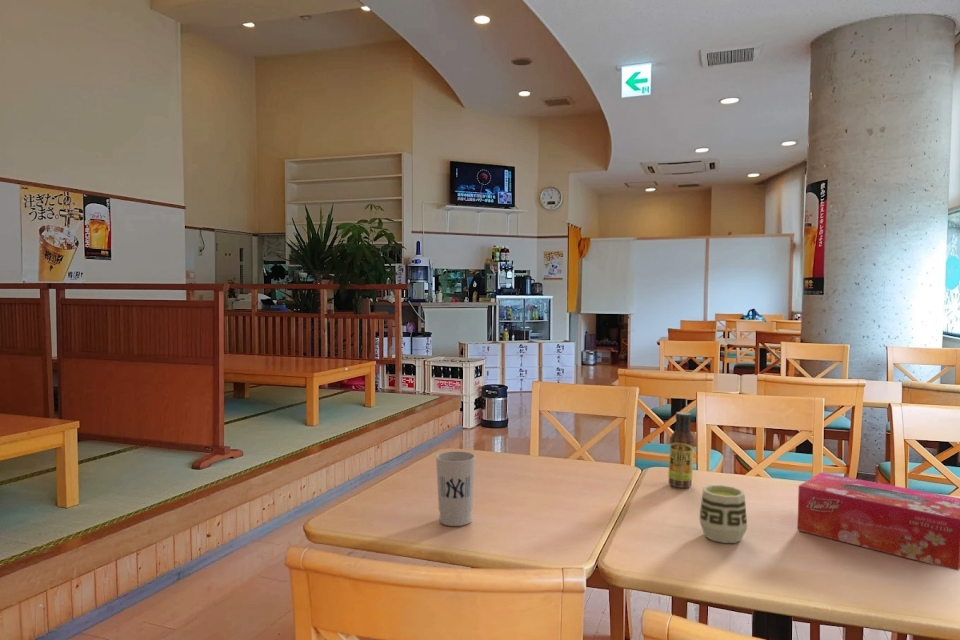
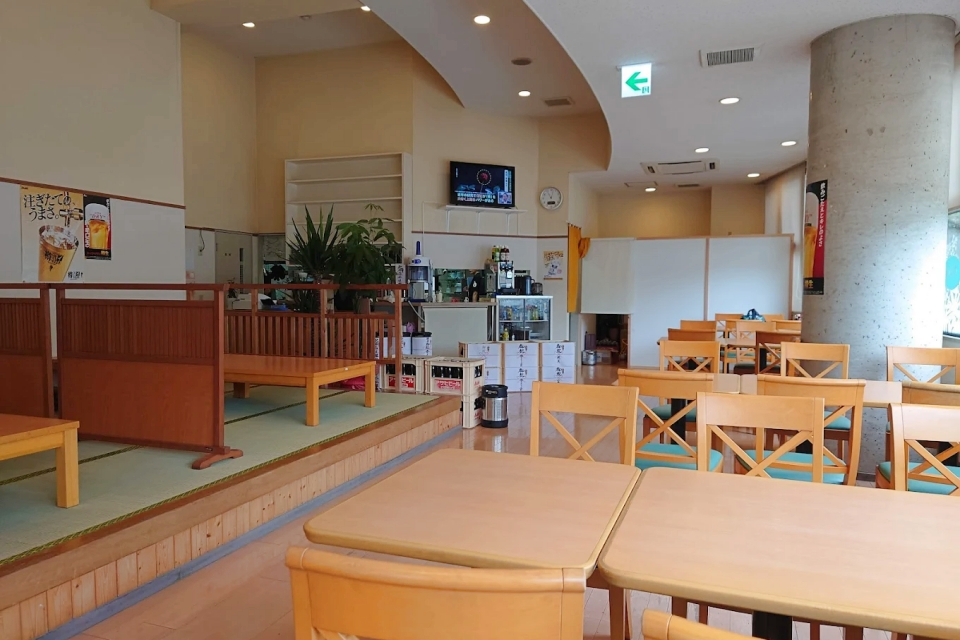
- sauce bottle [667,411,695,489]
- cup [435,450,477,527]
- tissue box [796,471,960,572]
- cup [698,484,748,544]
